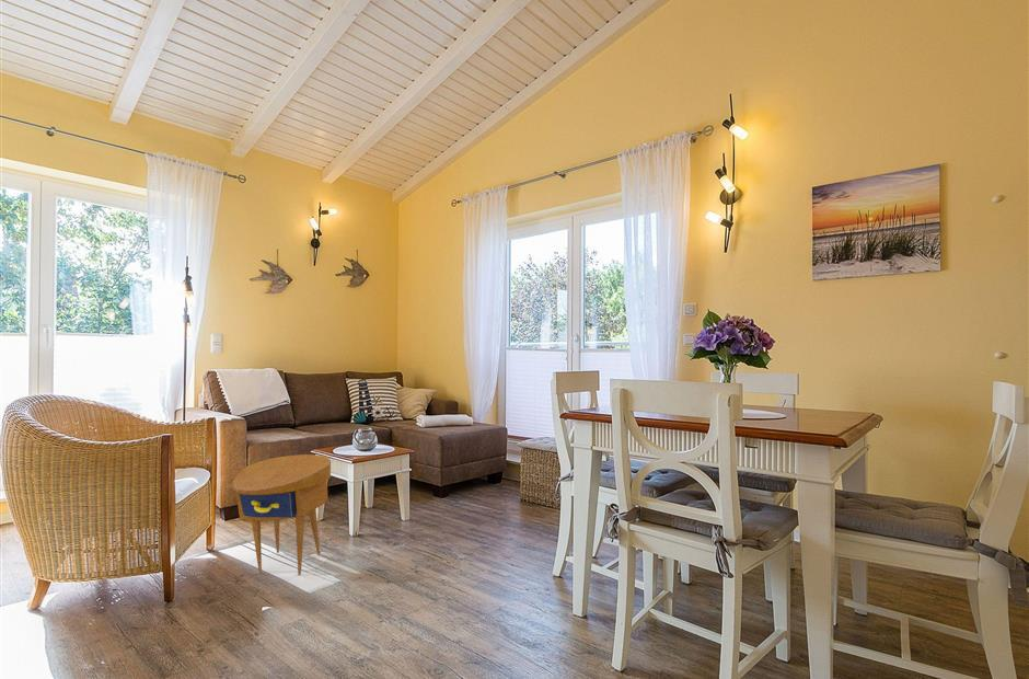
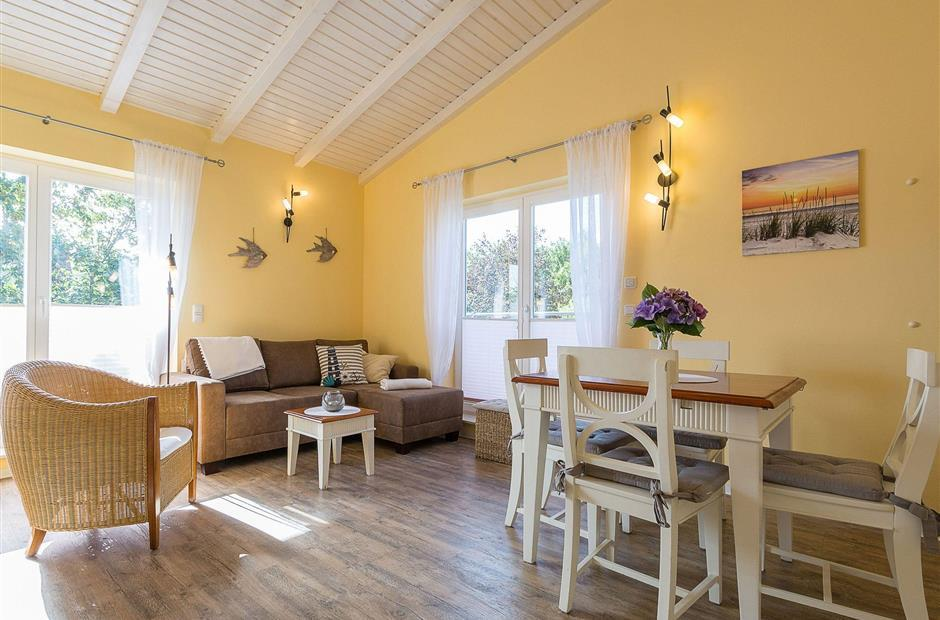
- side table [231,453,332,576]
